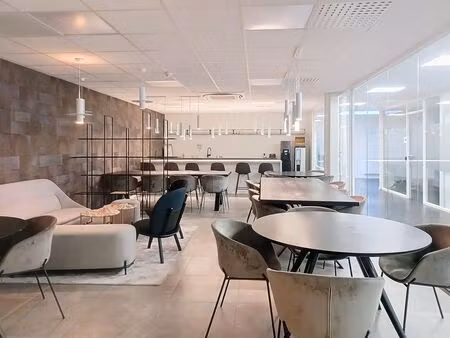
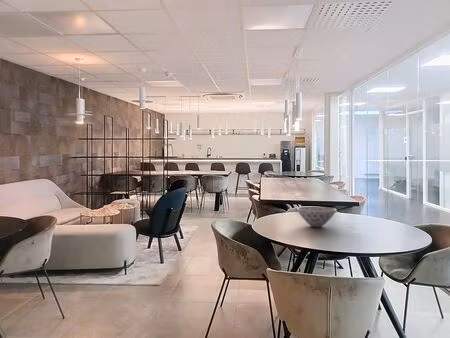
+ bowl [296,206,338,228]
